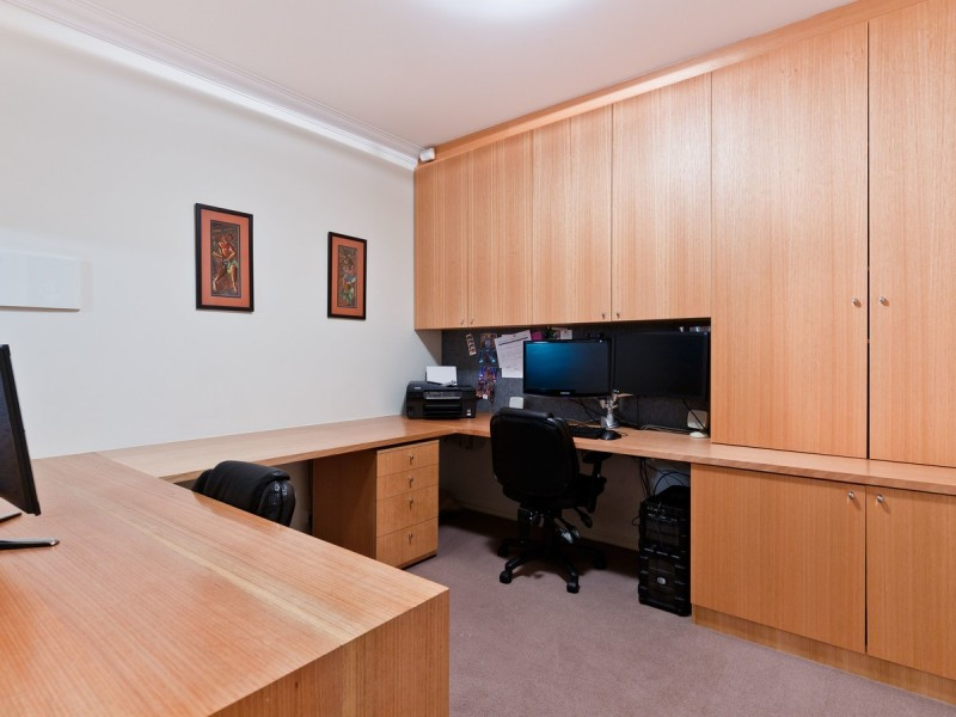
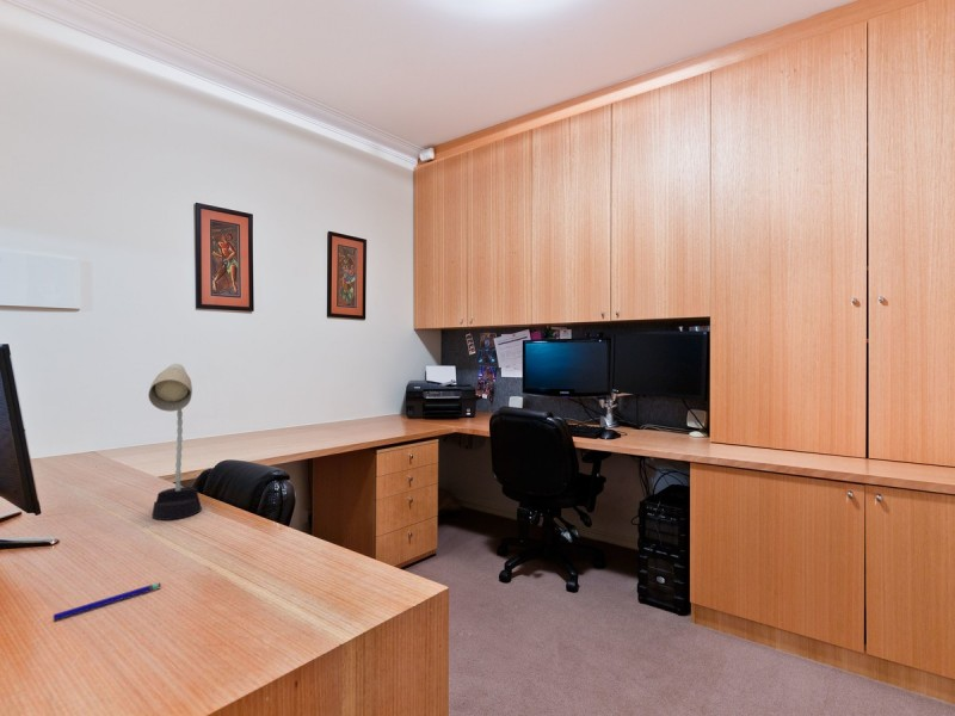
+ desk lamp [147,363,203,521]
+ pen [53,581,162,622]
